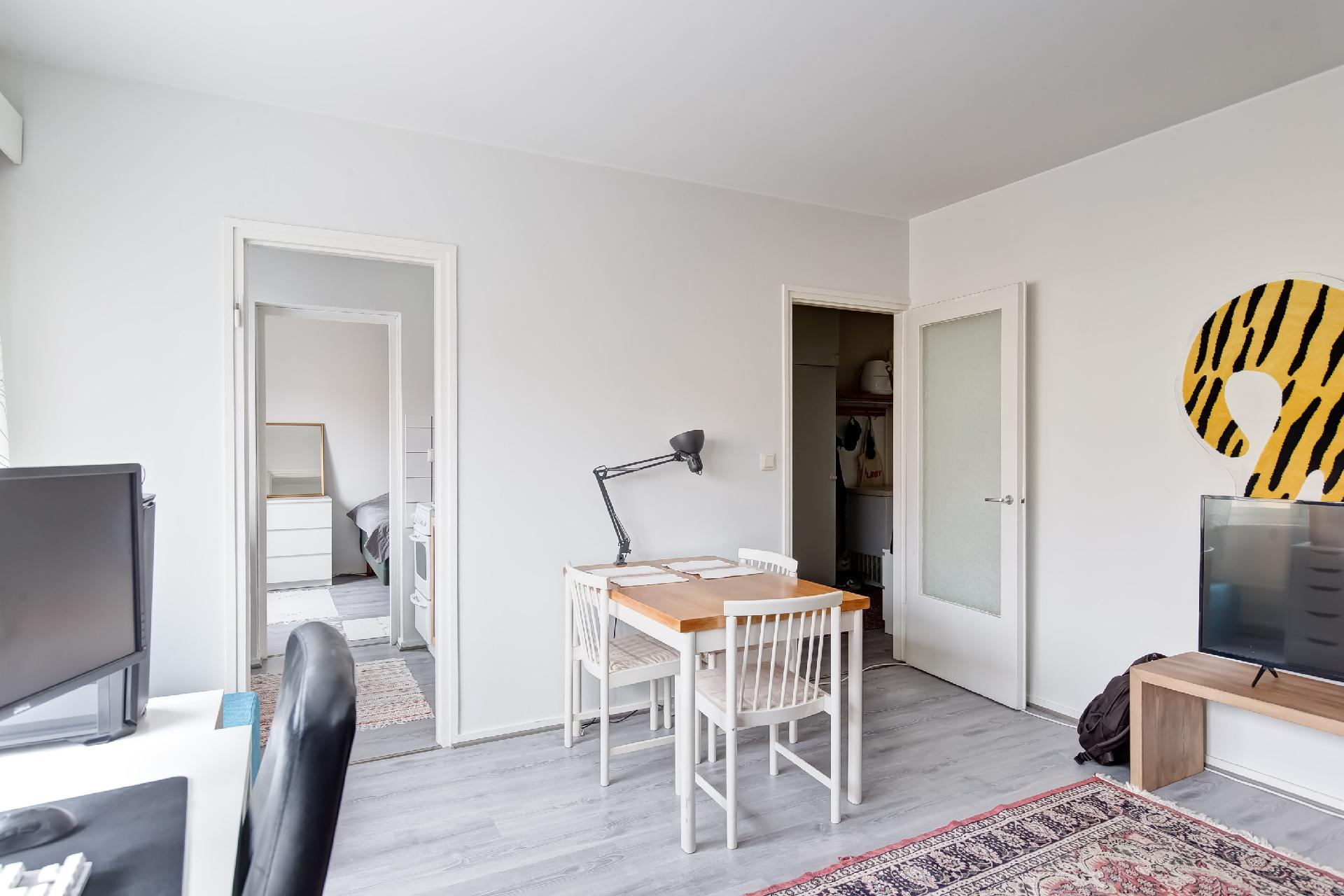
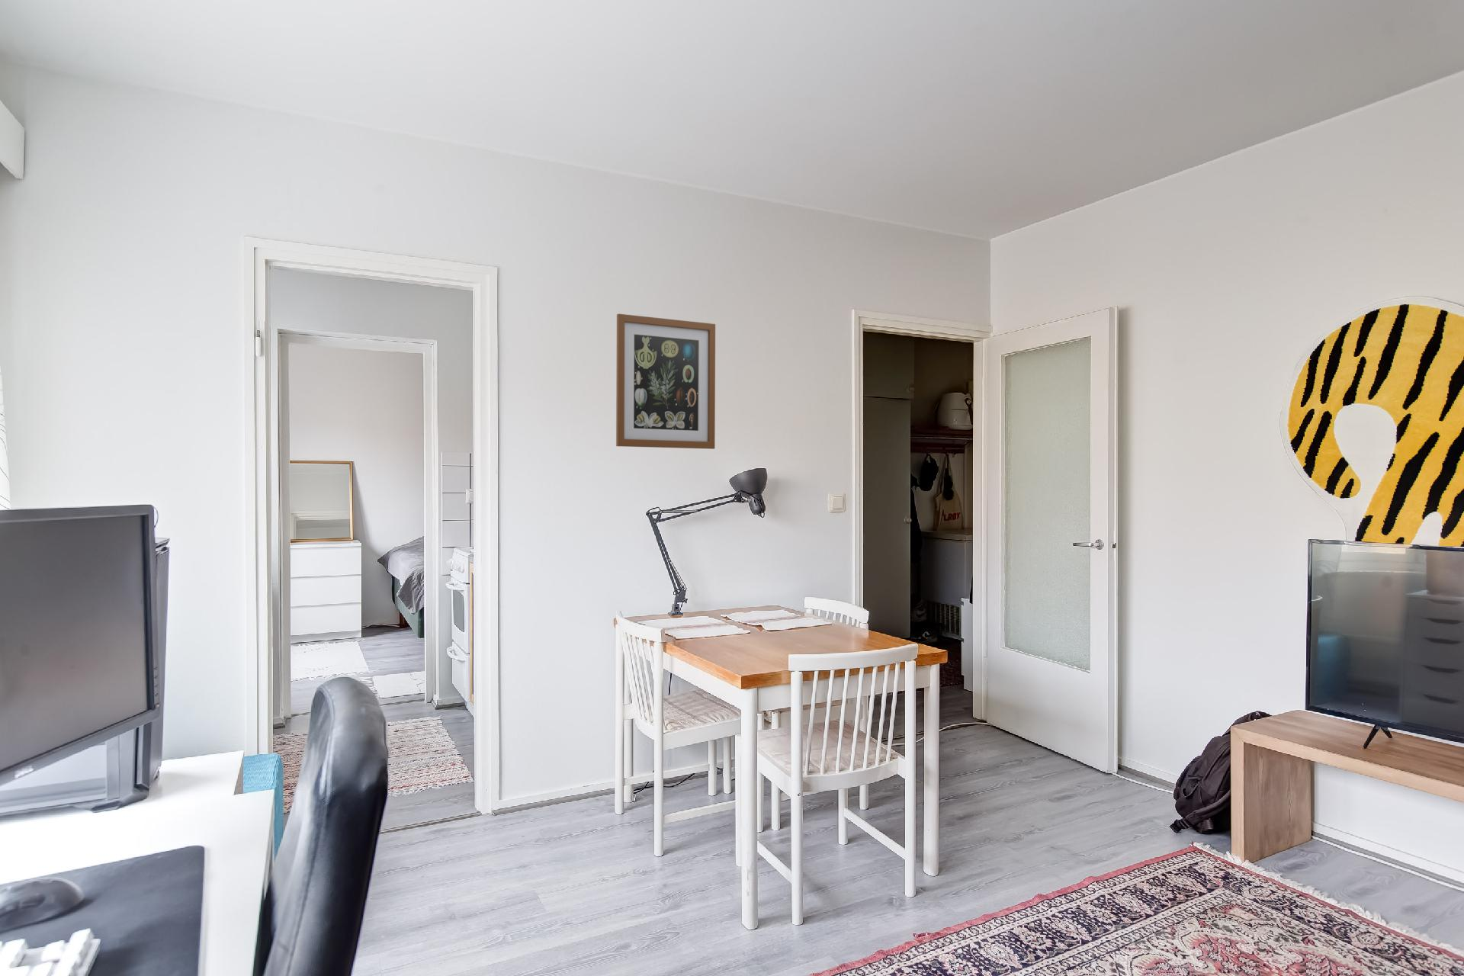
+ wall art [615,313,716,450]
